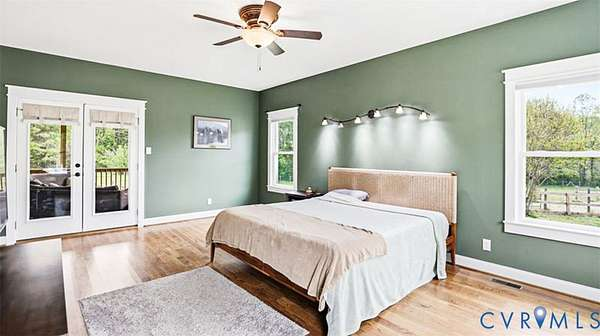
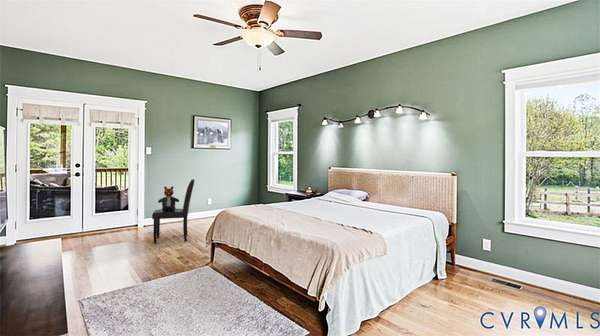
+ chair [151,178,196,244]
+ teddy bear [157,185,180,211]
